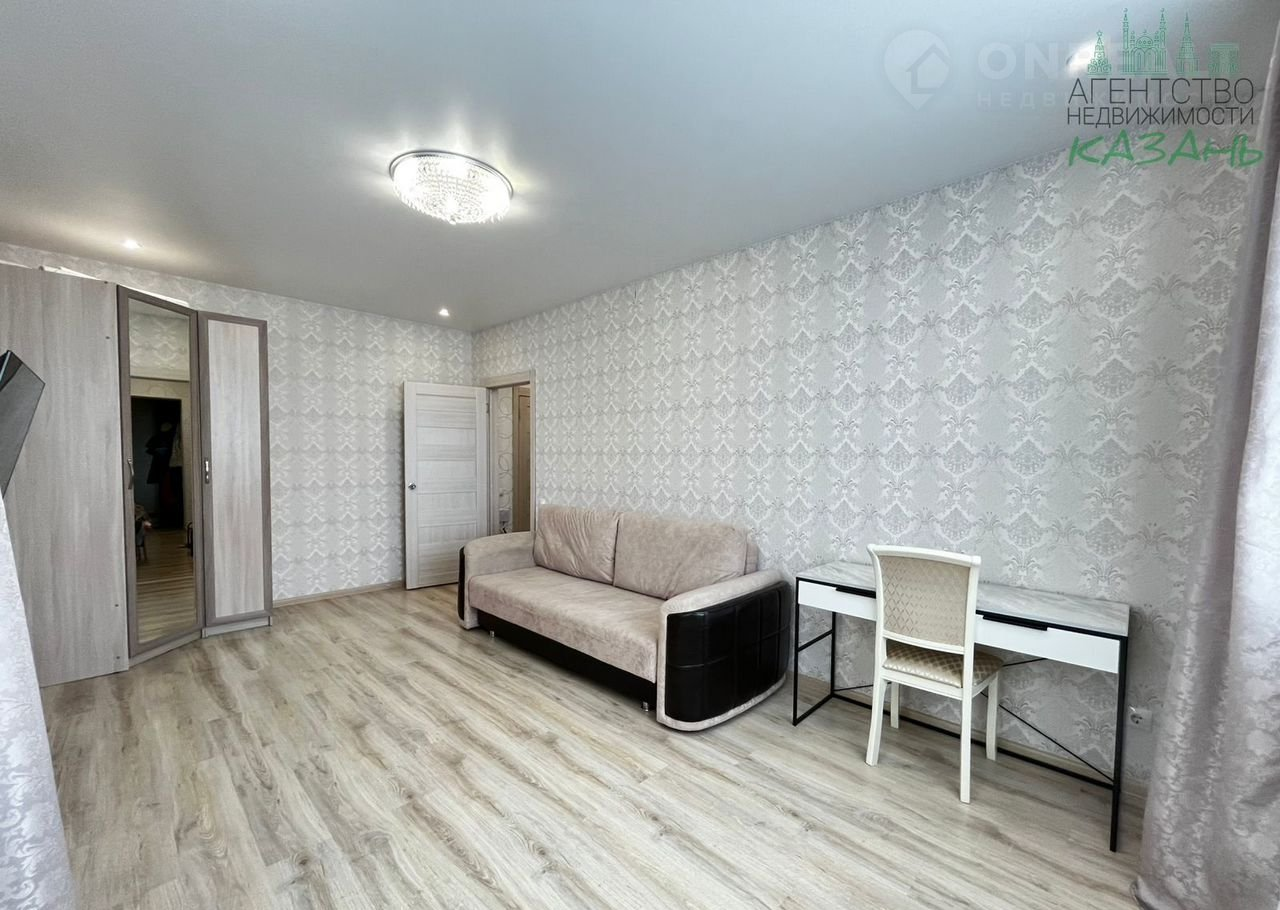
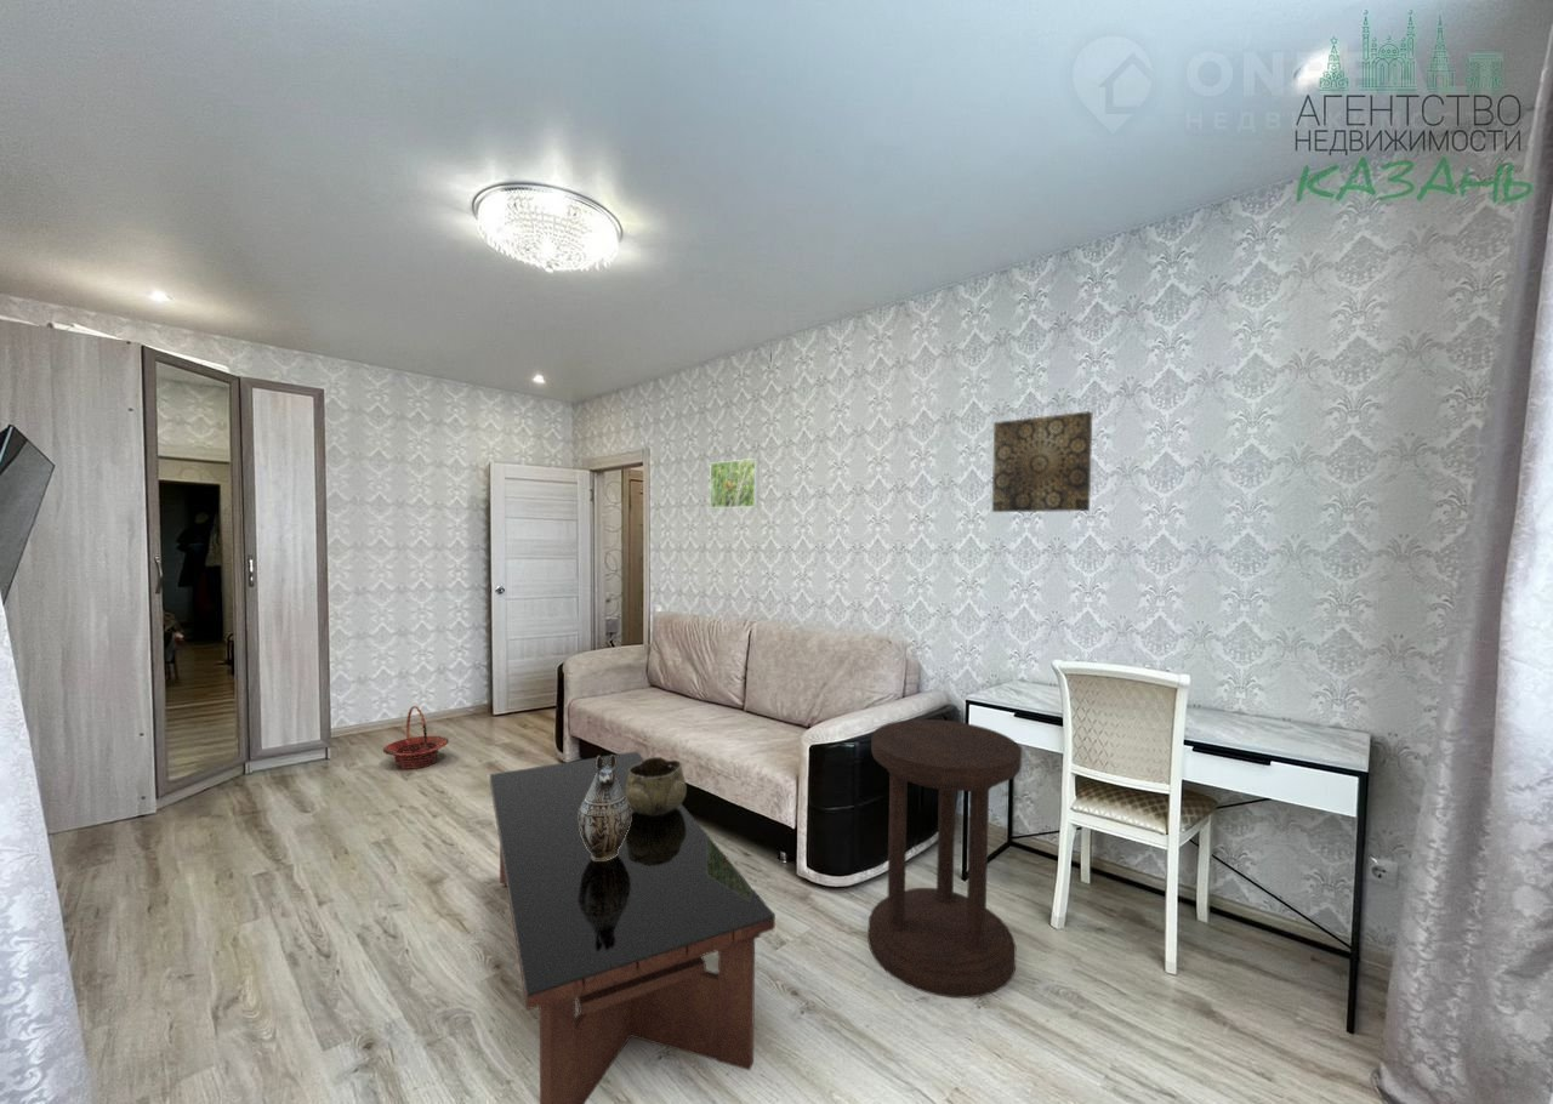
+ basket [382,705,450,770]
+ decorative bowl [626,756,688,815]
+ wall art [991,410,1093,513]
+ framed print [709,457,760,510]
+ coffee table [489,750,776,1104]
+ side table [866,718,1023,998]
+ decorative vase [579,753,631,860]
